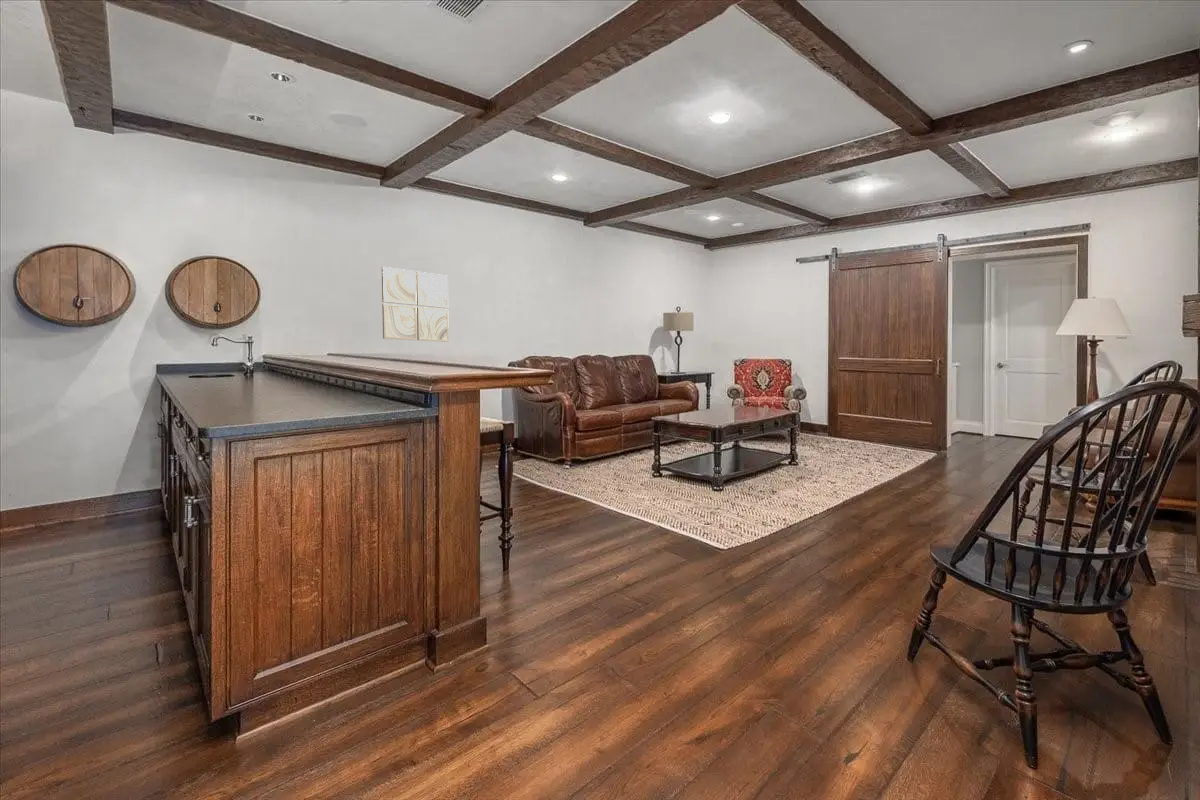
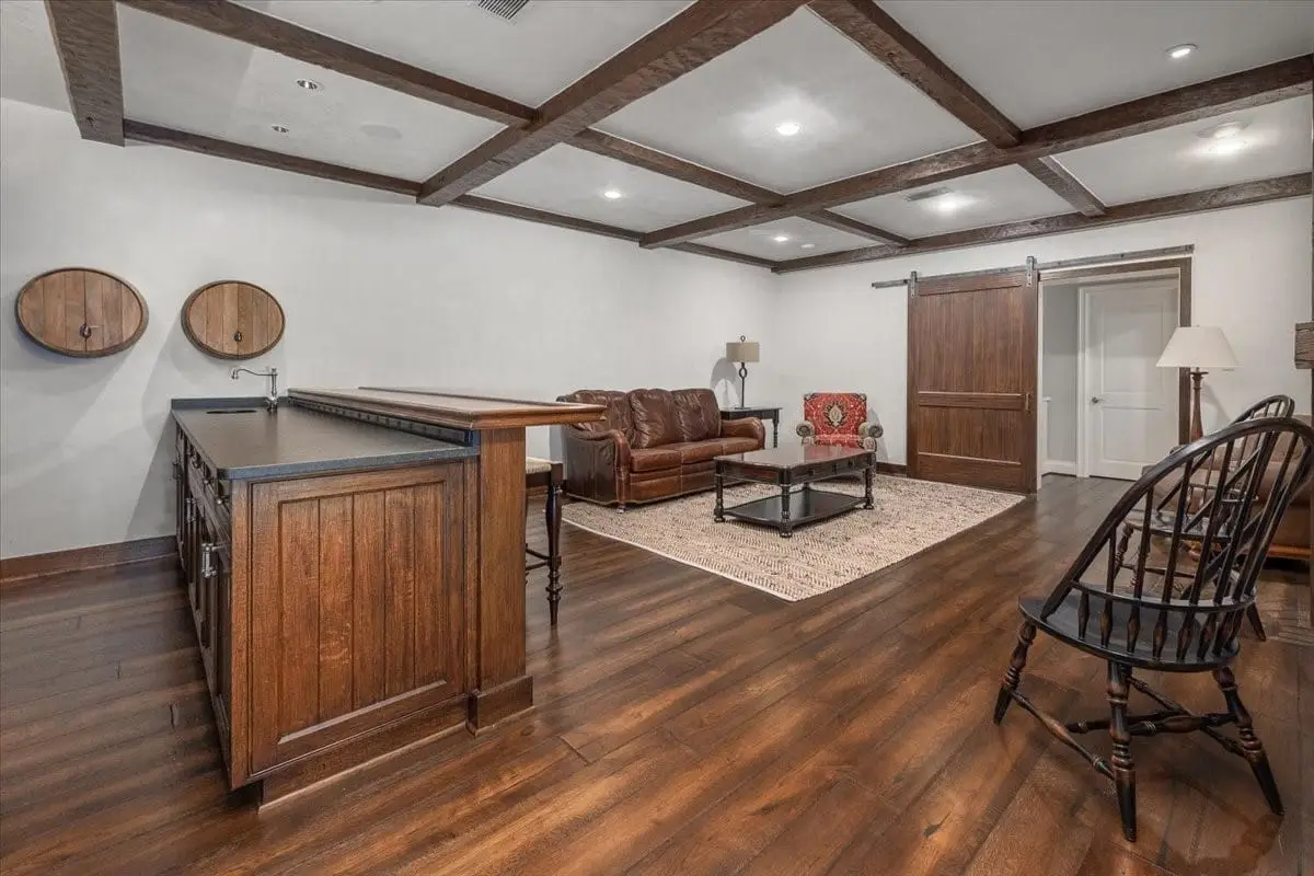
- wall art [381,266,450,343]
